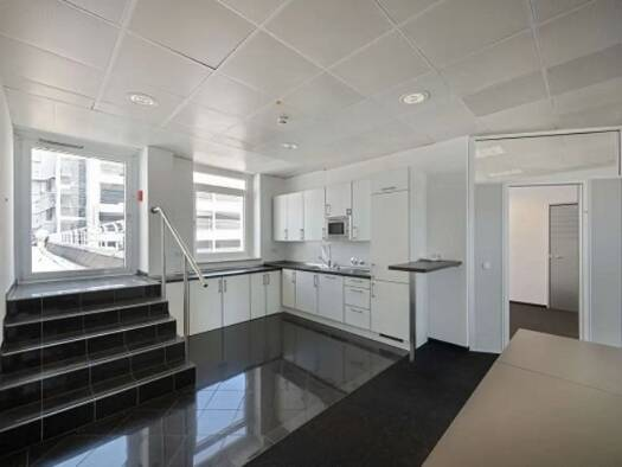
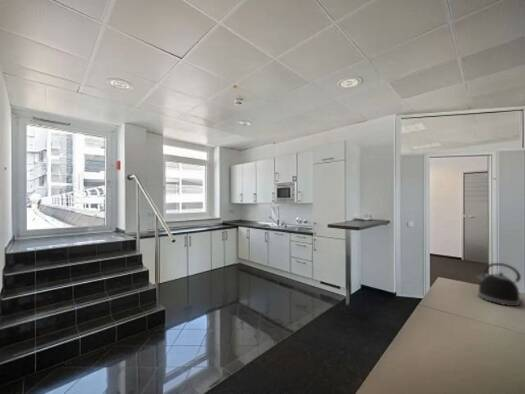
+ kettle [475,262,524,307]
